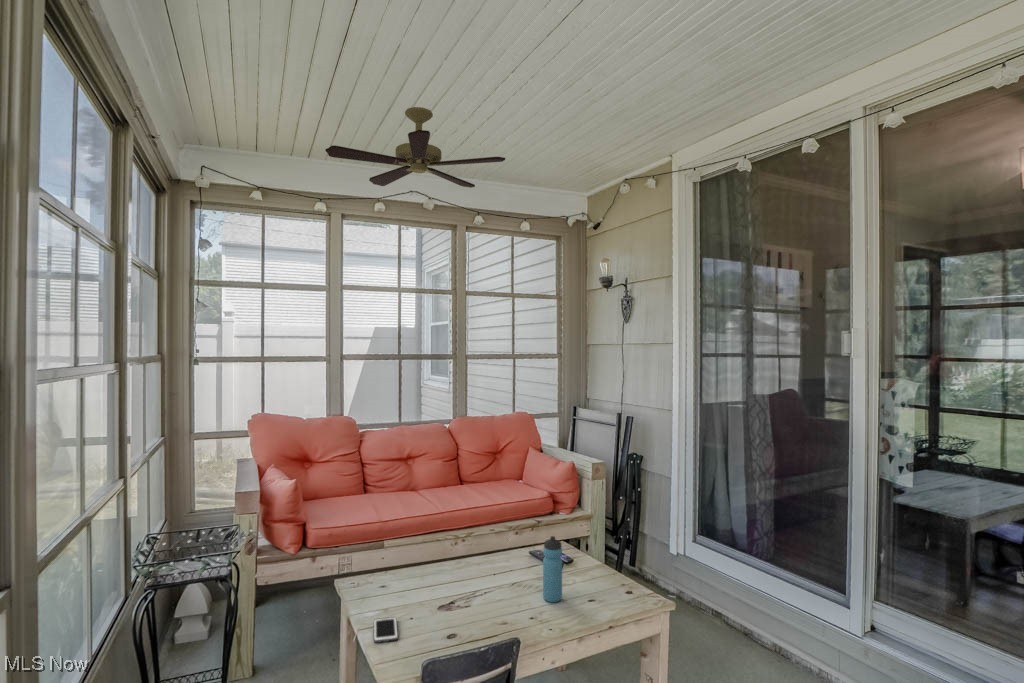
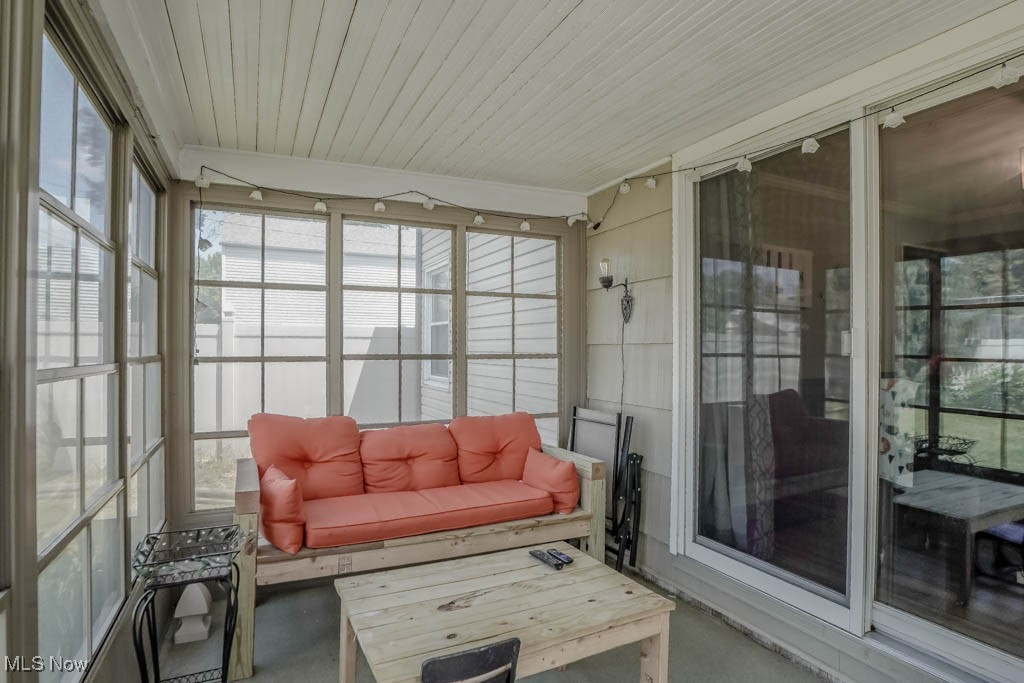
- water bottle [542,535,563,603]
- cell phone [373,616,399,644]
- ceiling fan [324,106,506,189]
